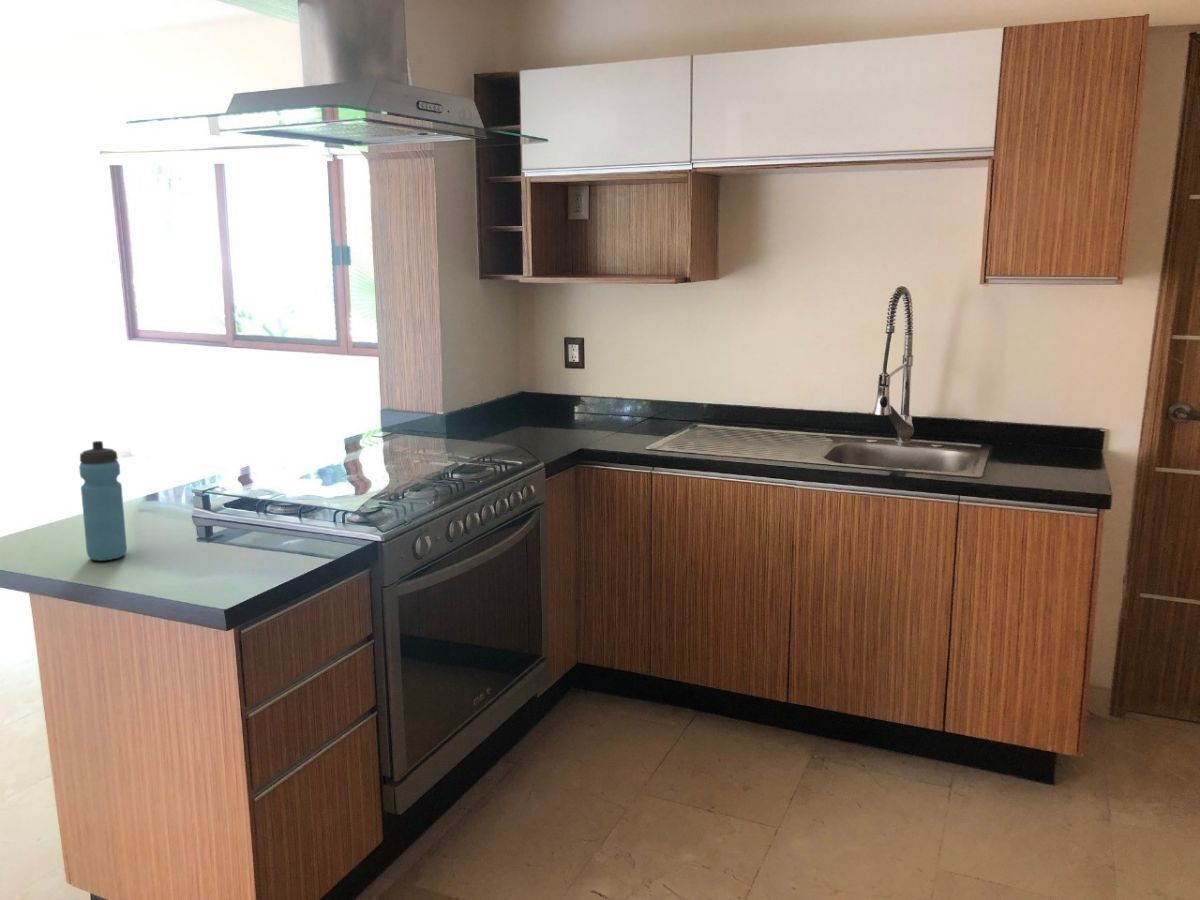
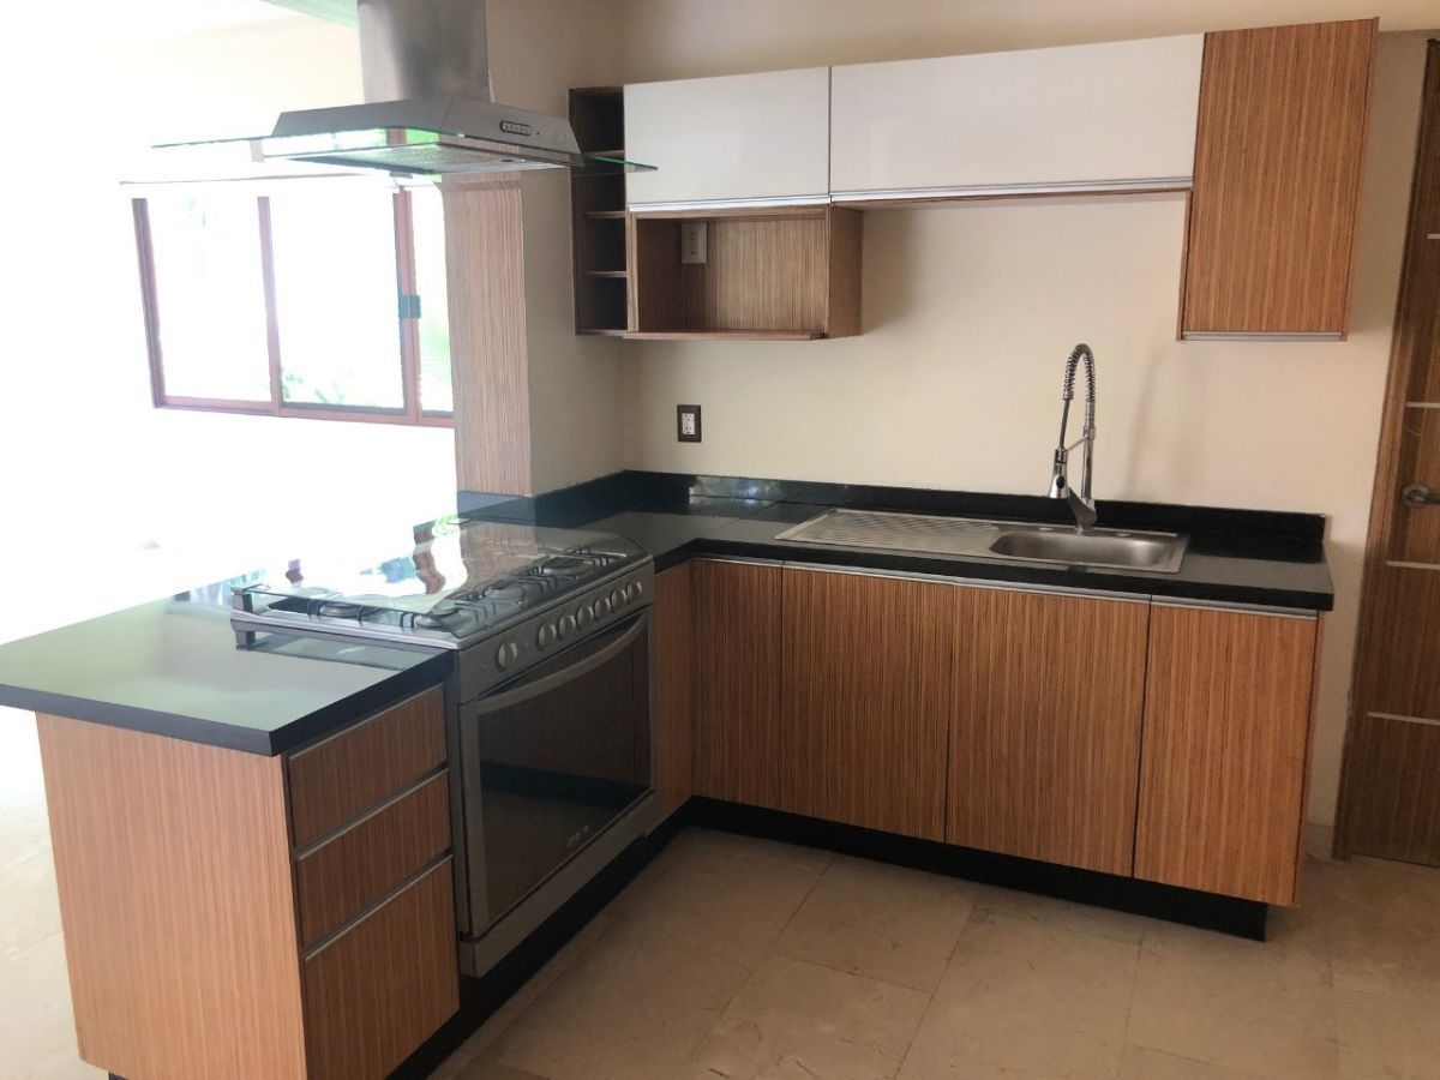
- water bottle [78,440,128,562]
